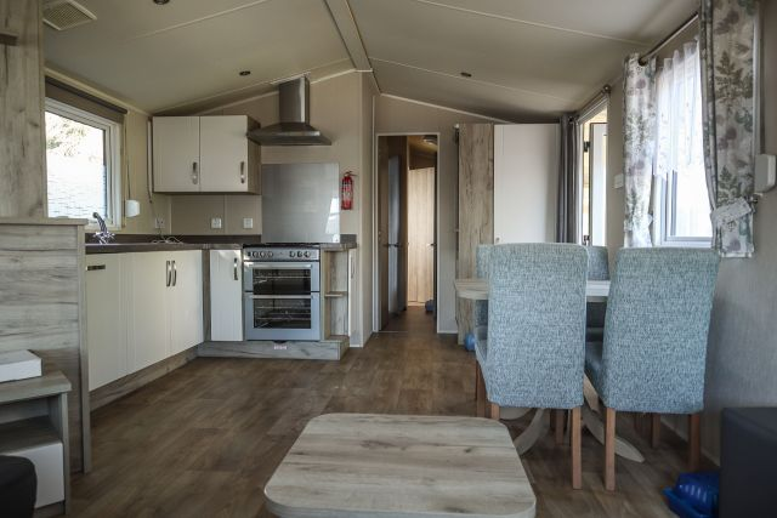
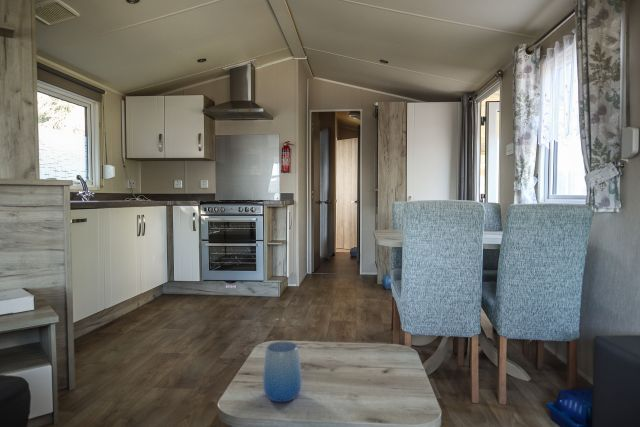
+ cup [262,341,303,403]
